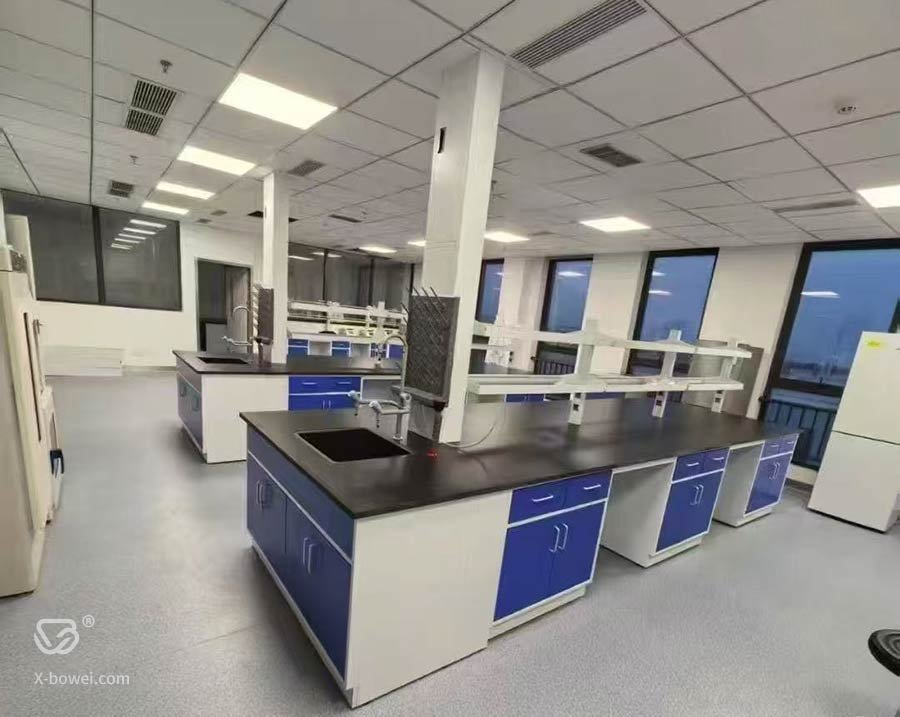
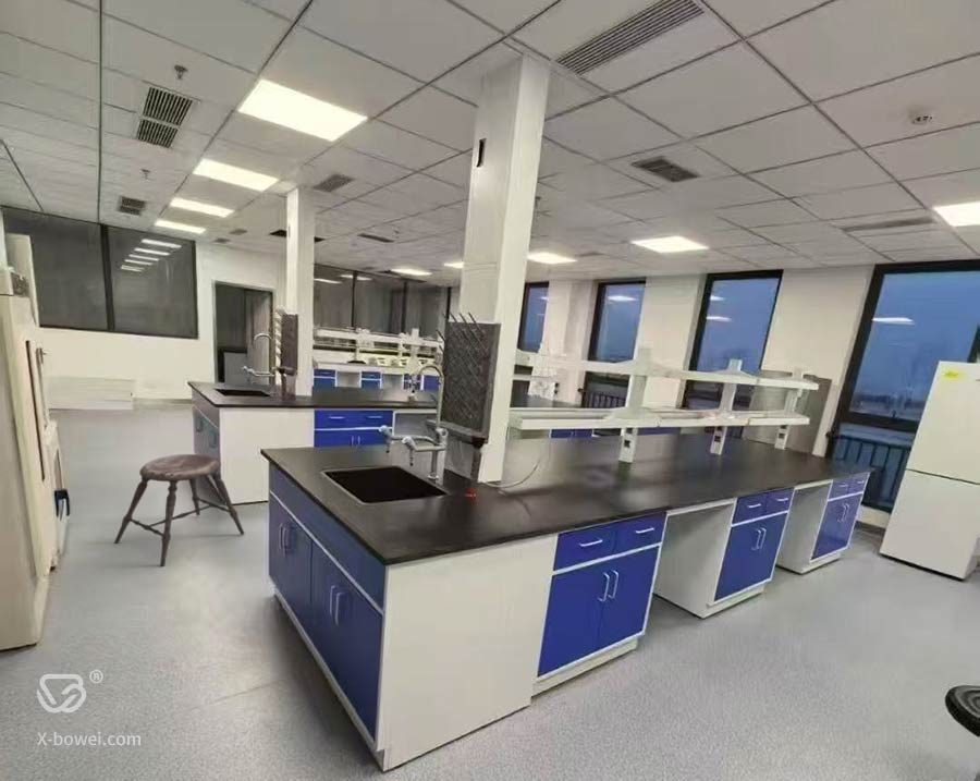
+ stool [113,453,246,568]
